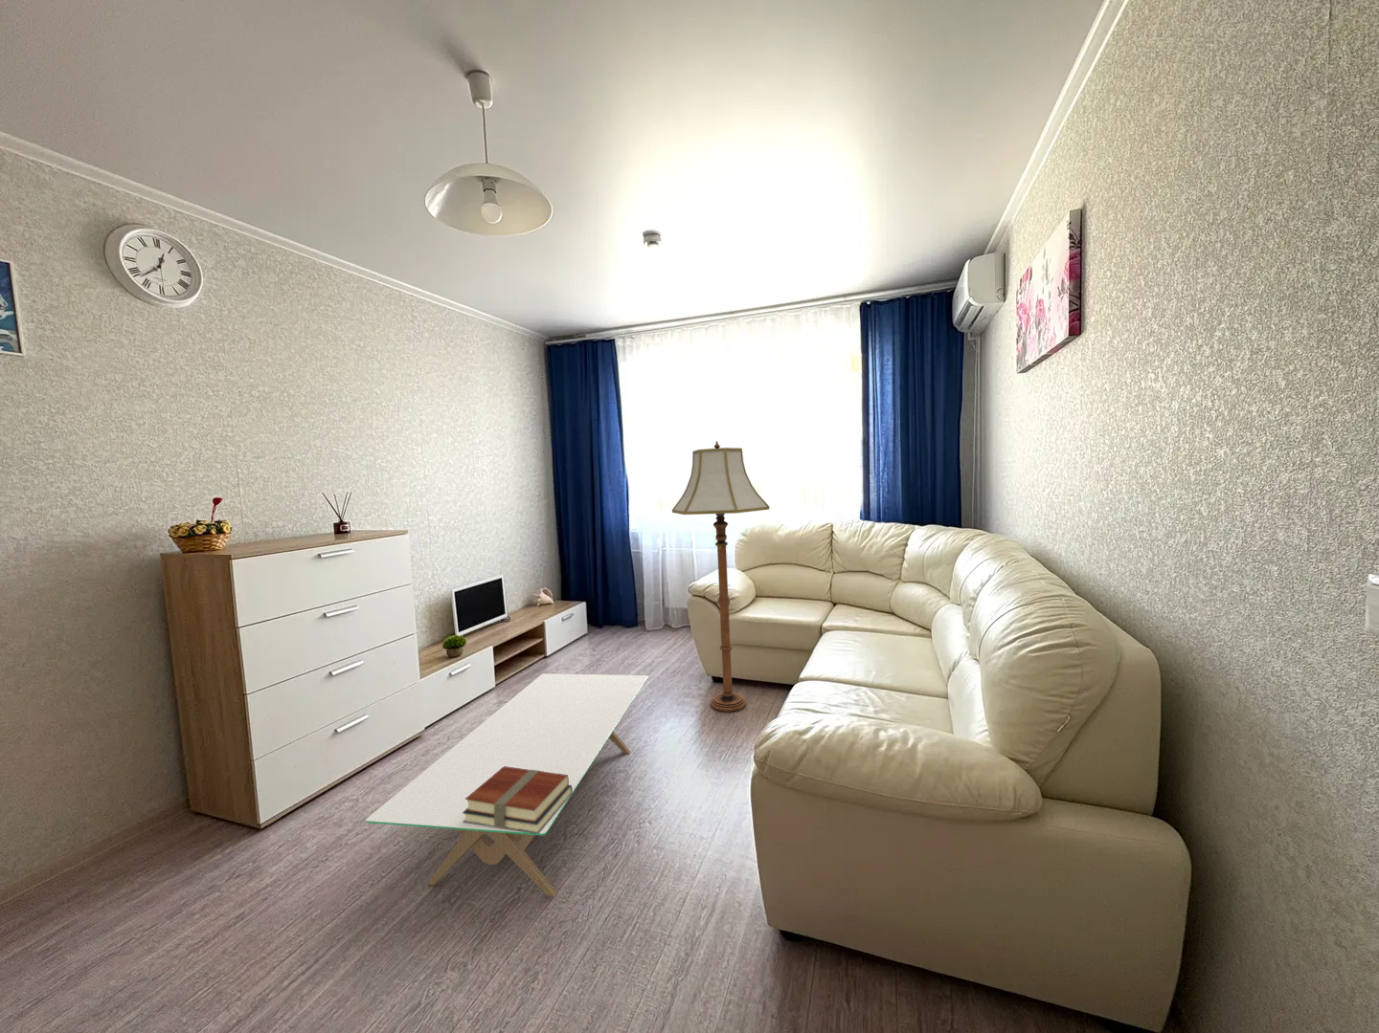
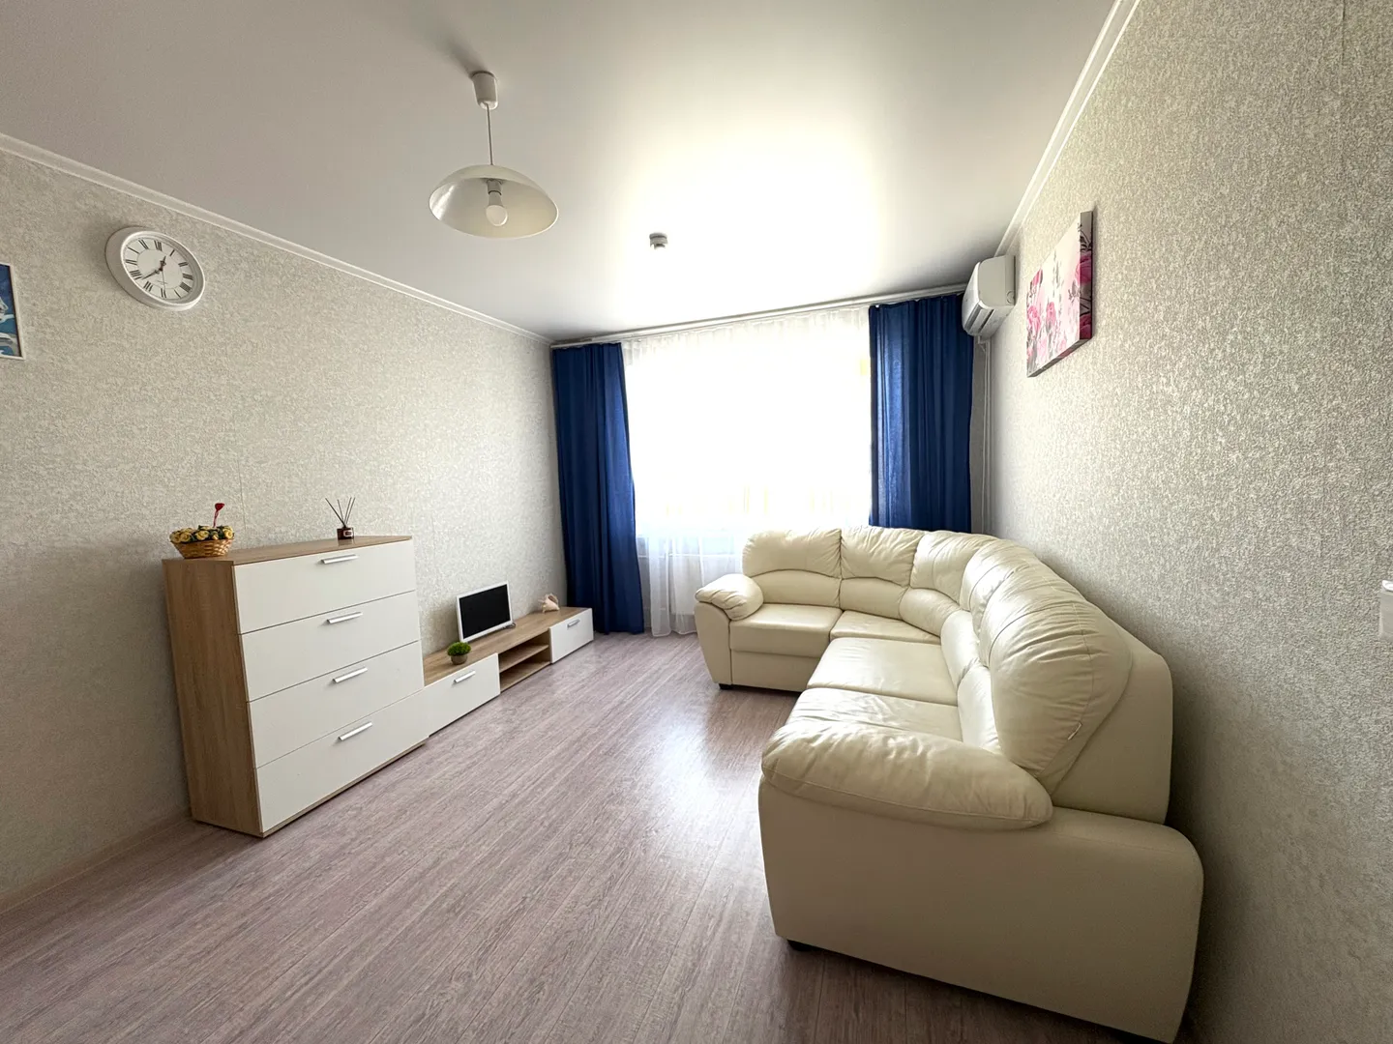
- floor lamp [671,439,770,713]
- coffee table [365,673,649,897]
- books [463,766,572,834]
